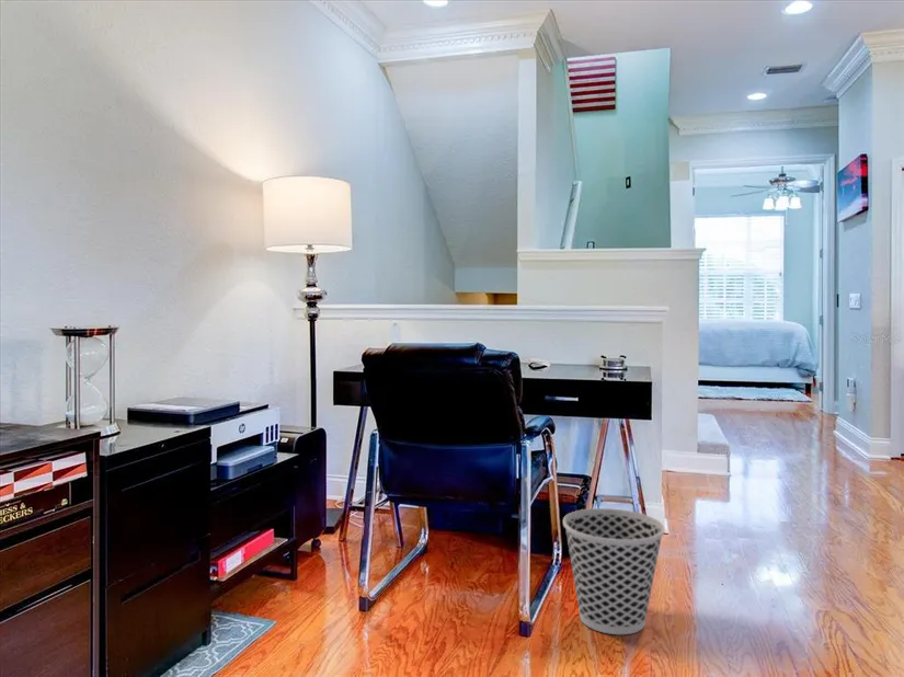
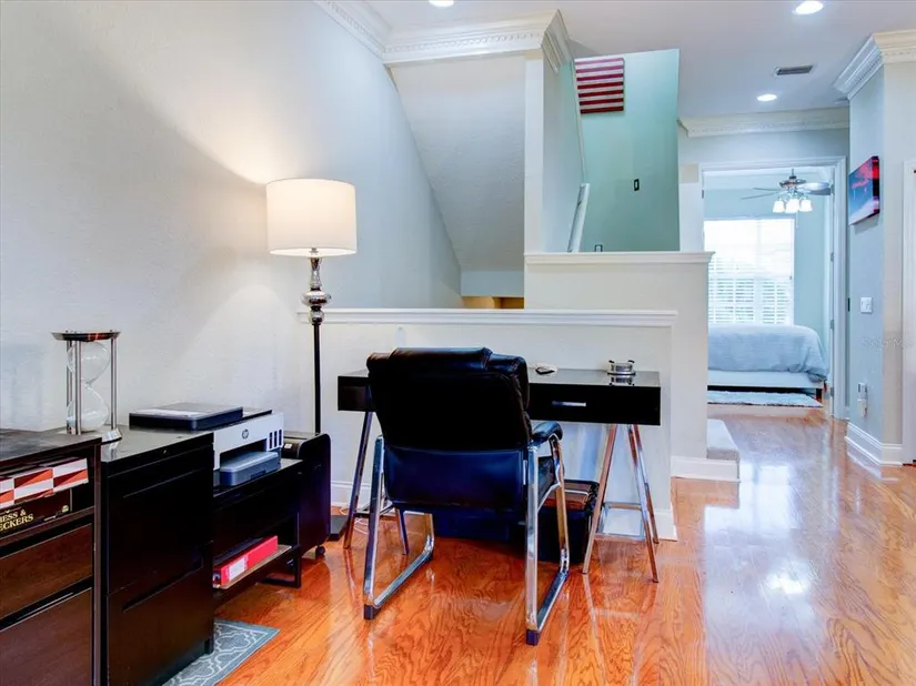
- wastebasket [562,507,666,635]
